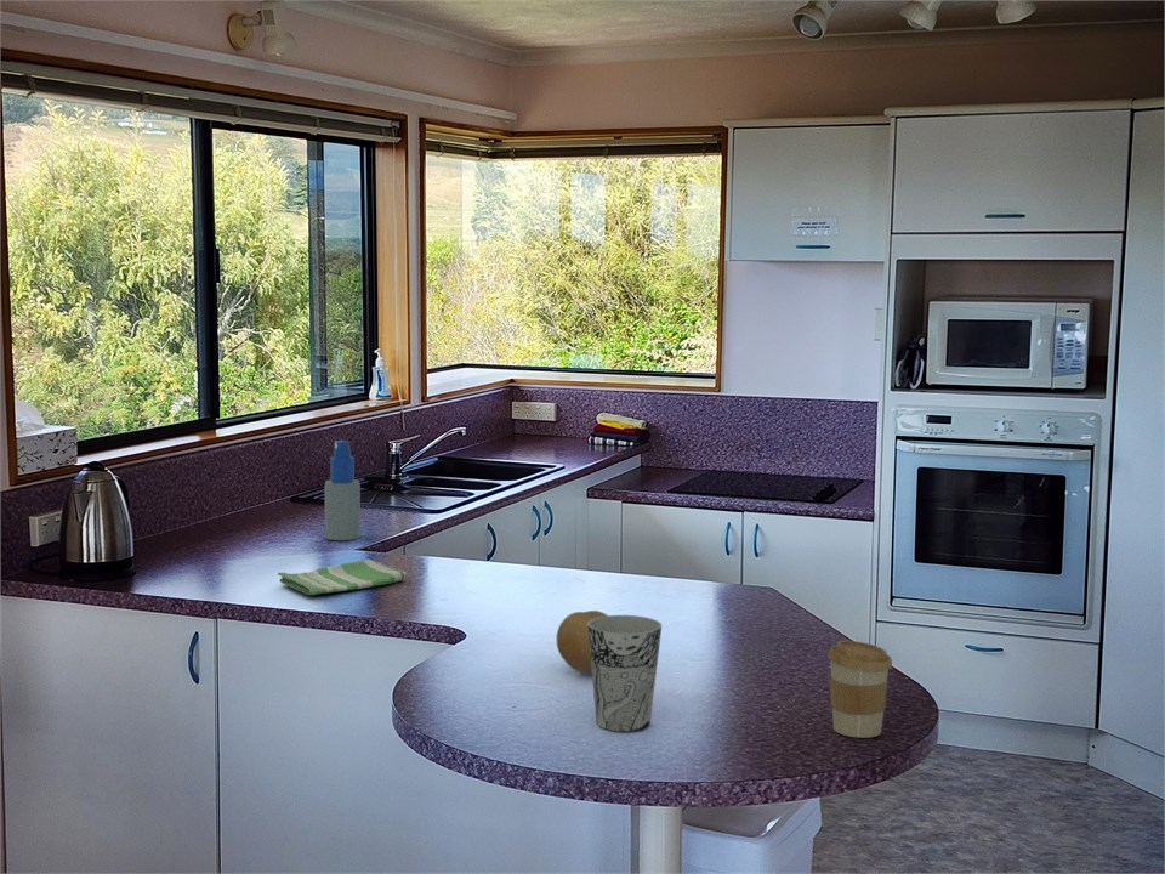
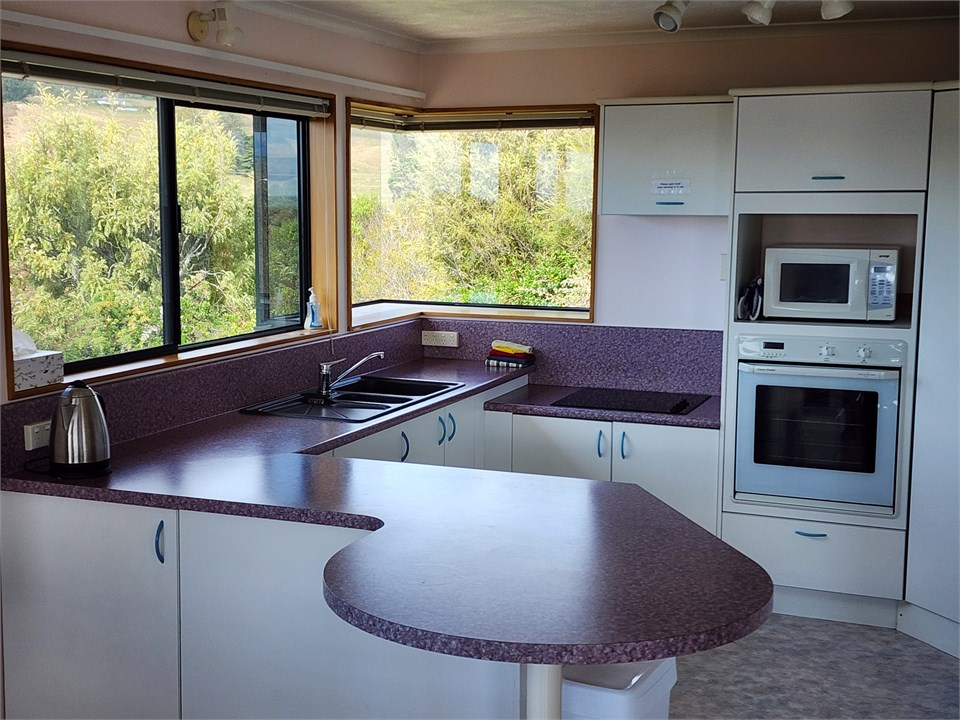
- coffee cup [826,640,893,739]
- fruit [555,609,608,675]
- spray bottle [324,439,362,541]
- dish towel [277,558,408,596]
- cup [587,614,663,732]
